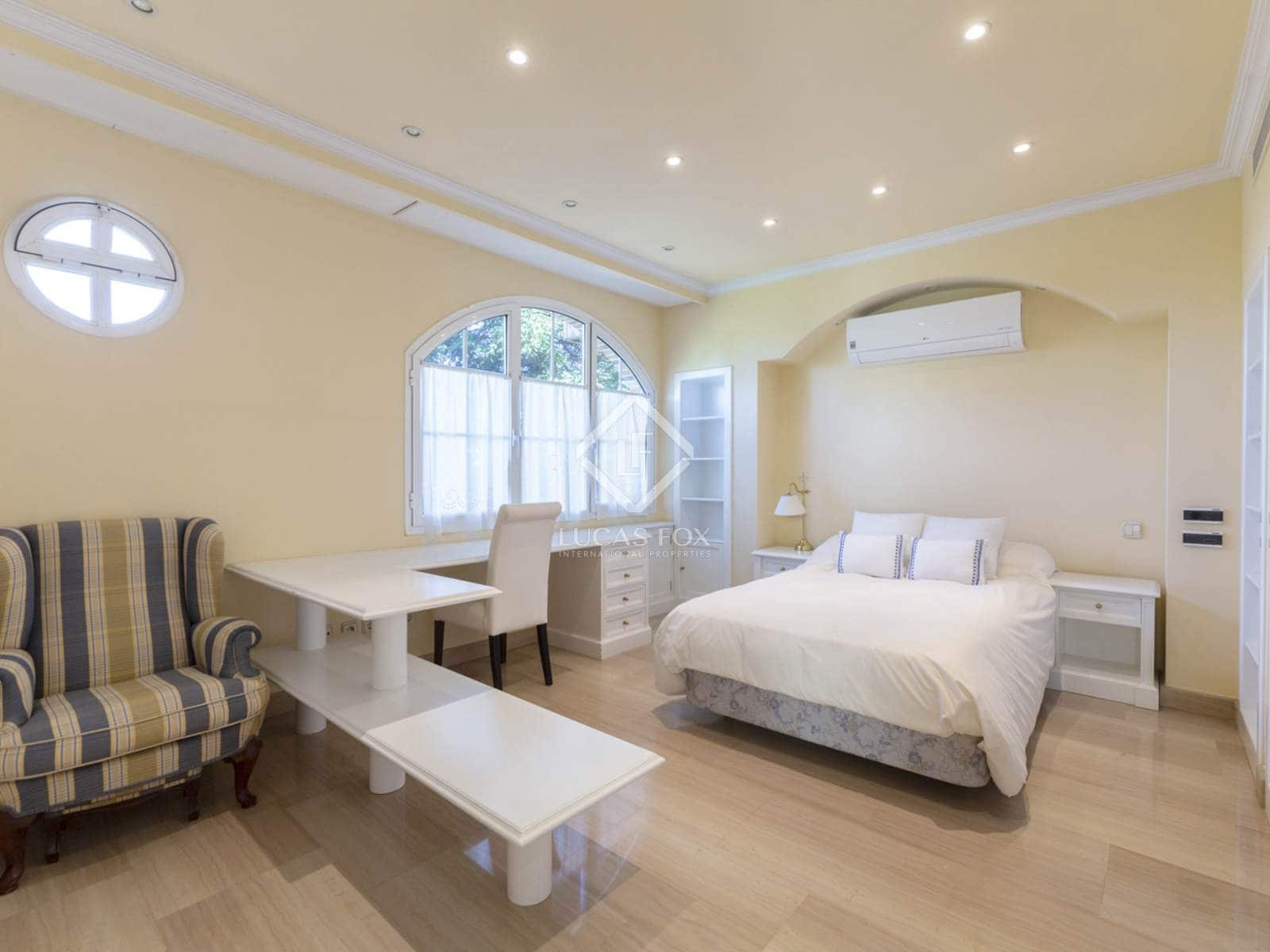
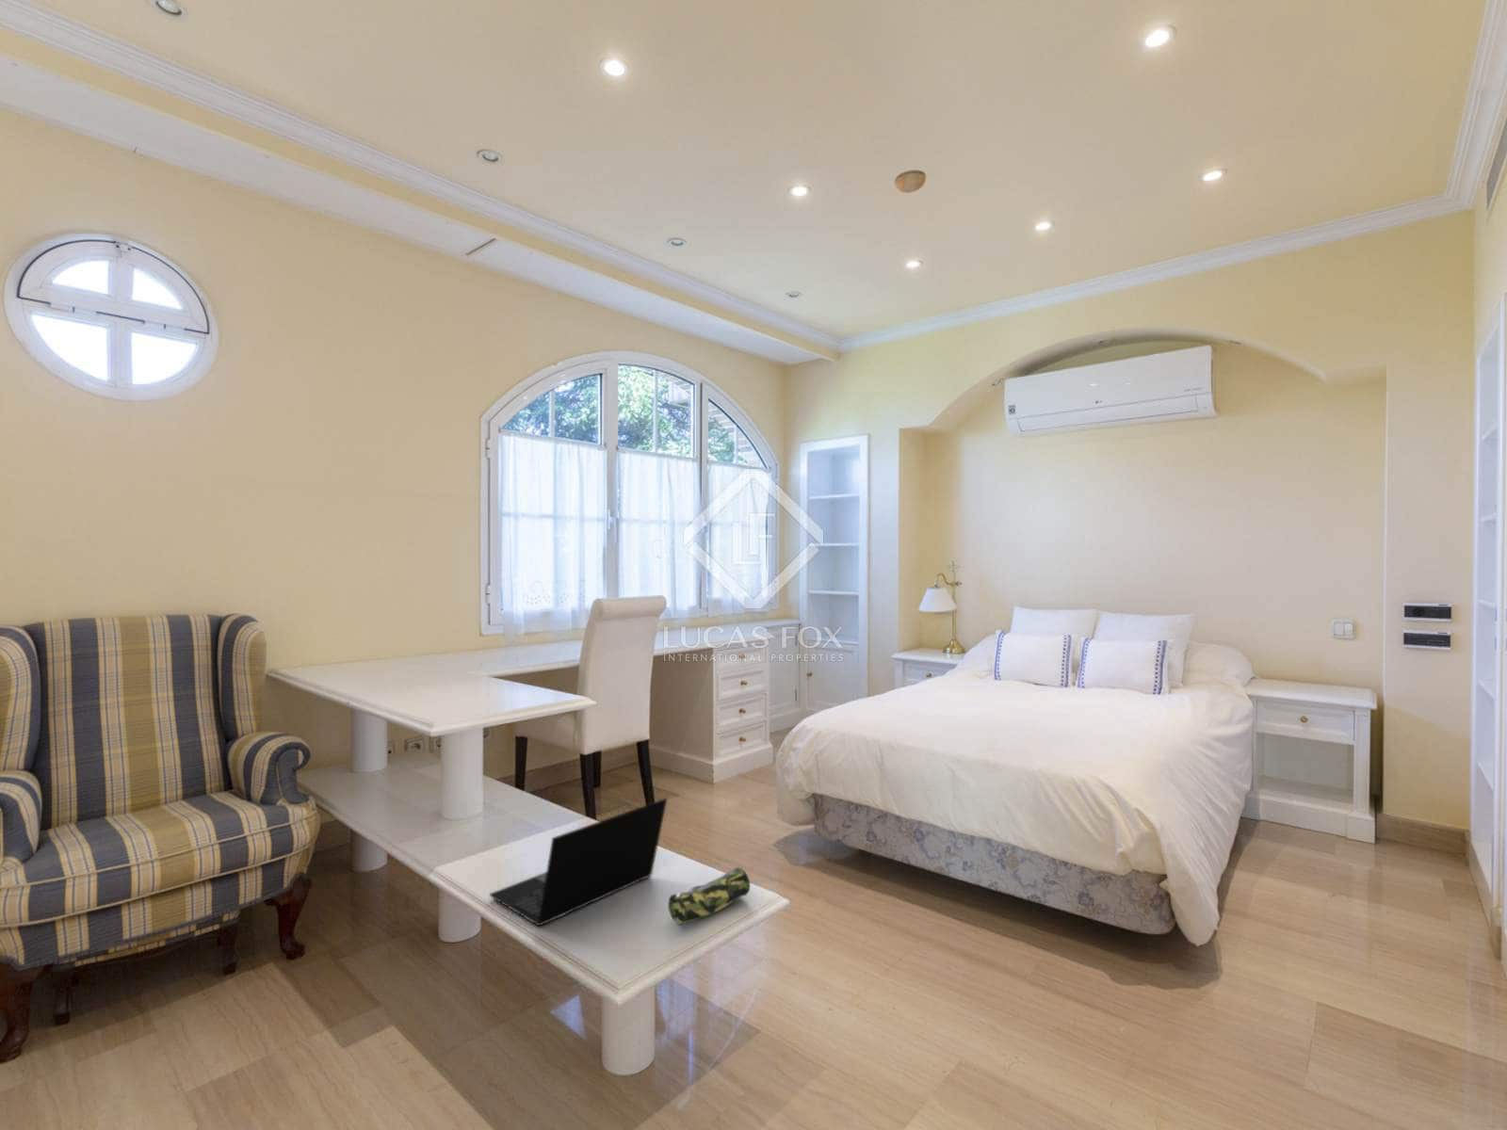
+ smoke detector [894,170,927,193]
+ pencil case [667,866,751,926]
+ laptop [489,798,668,927]
